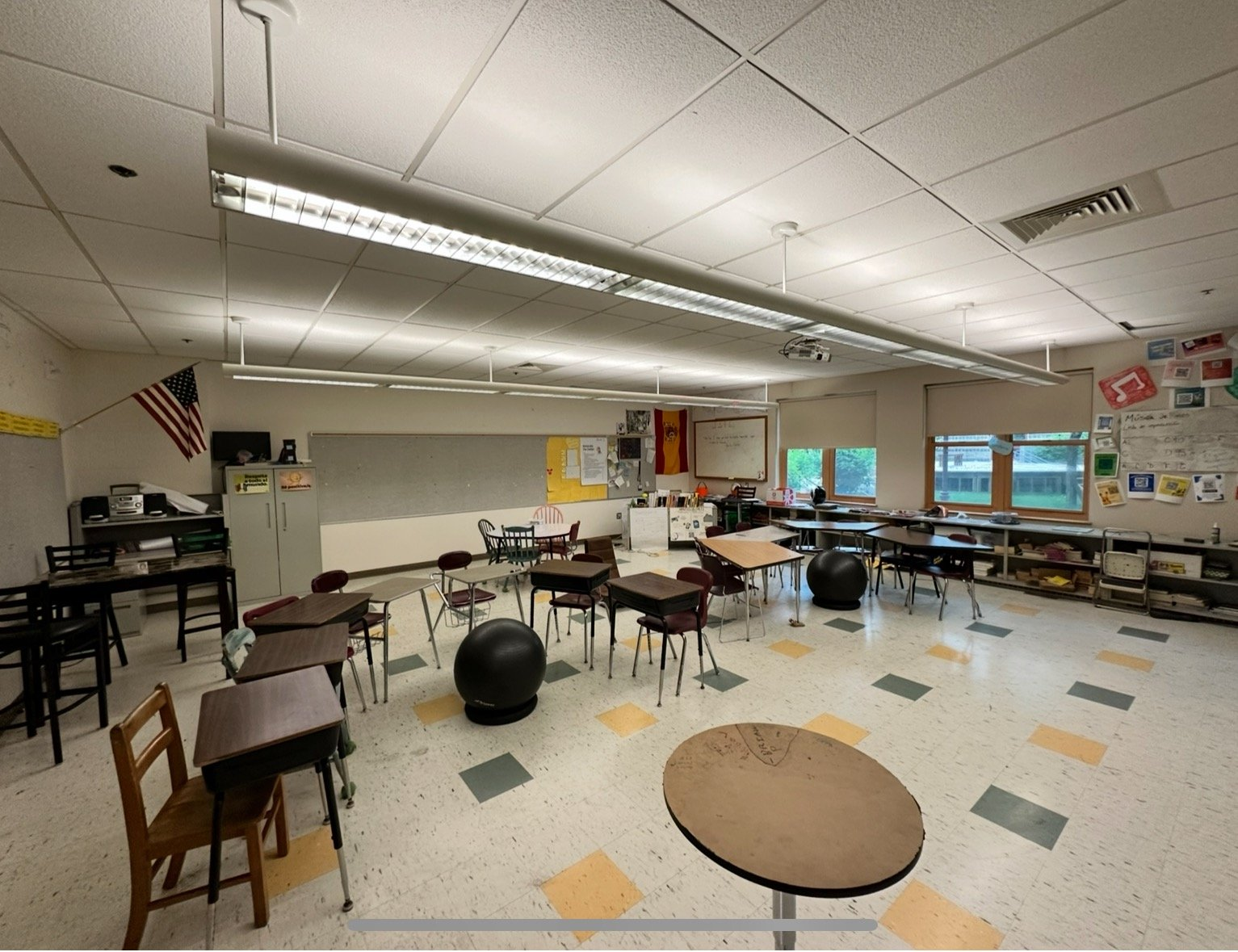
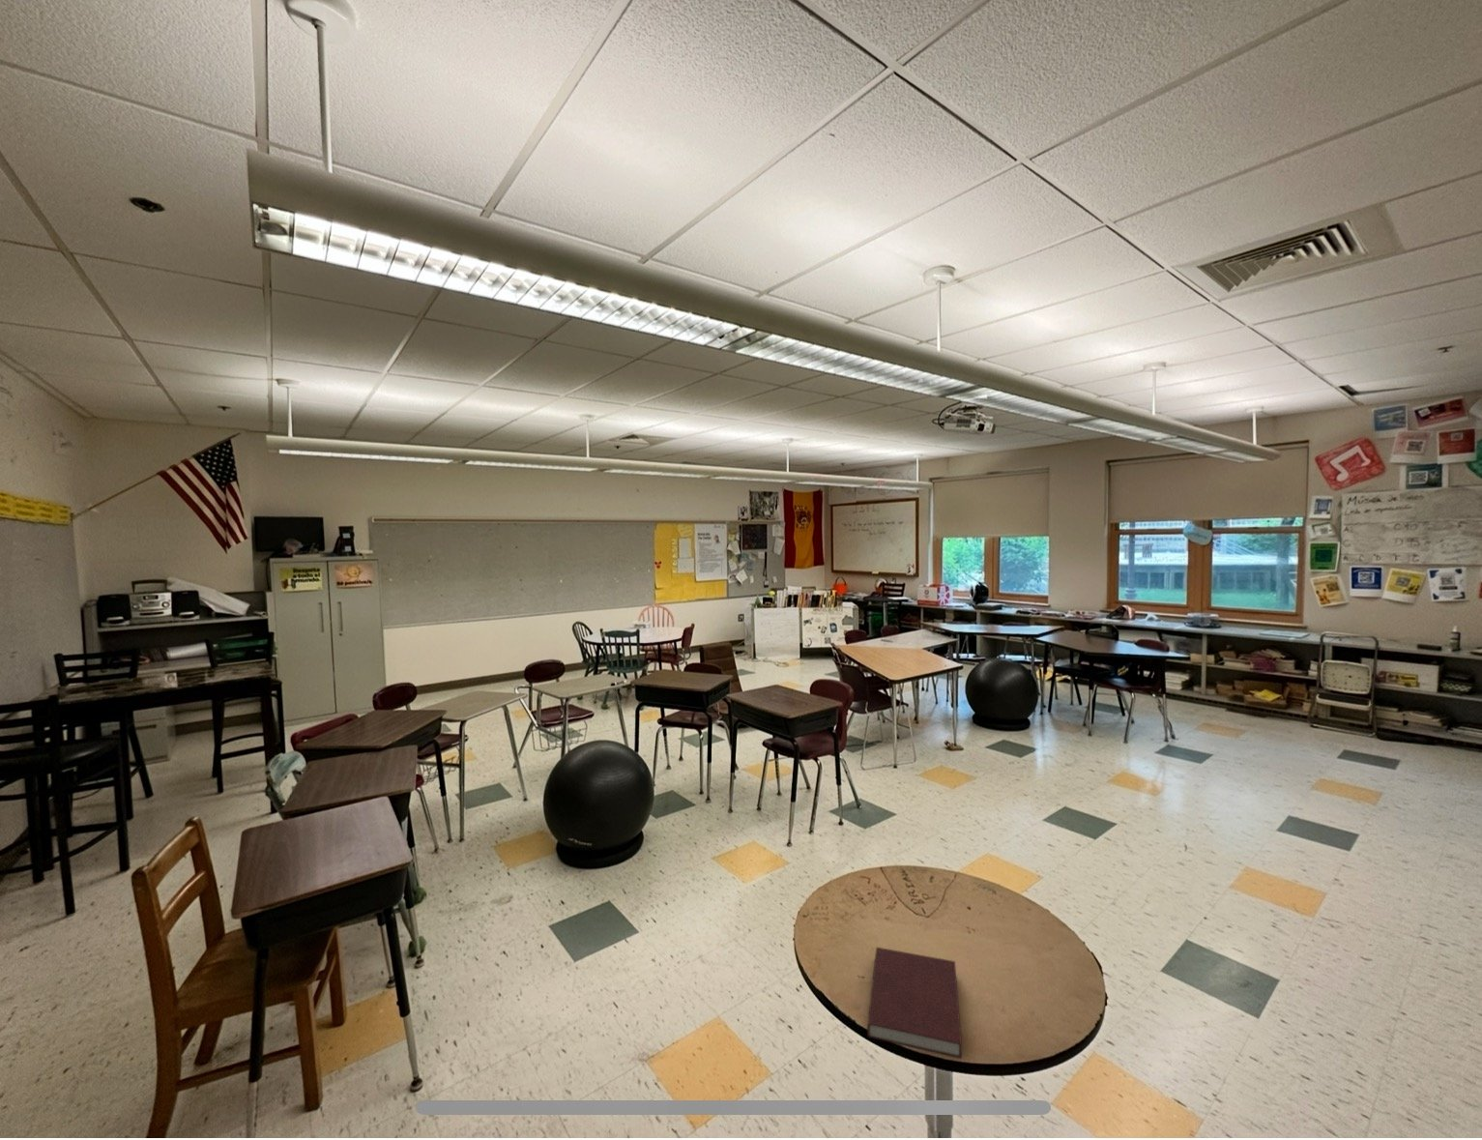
+ notebook [867,947,962,1060]
